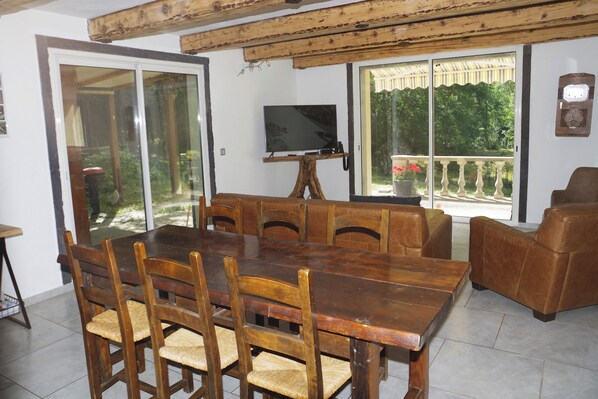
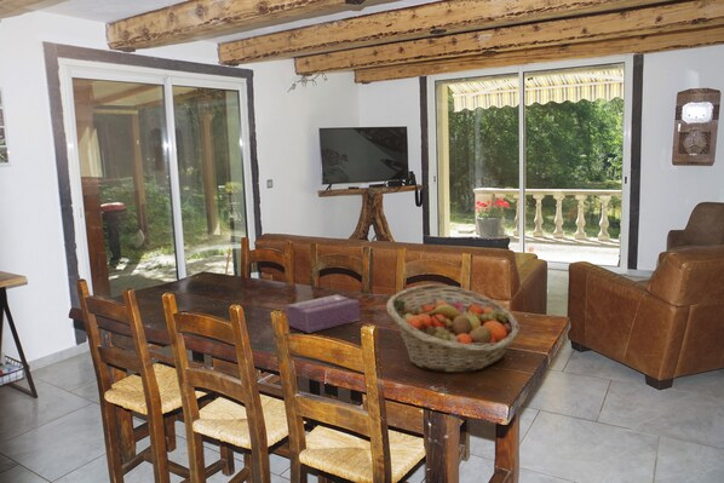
+ fruit basket [385,283,521,374]
+ tissue box [285,293,361,334]
